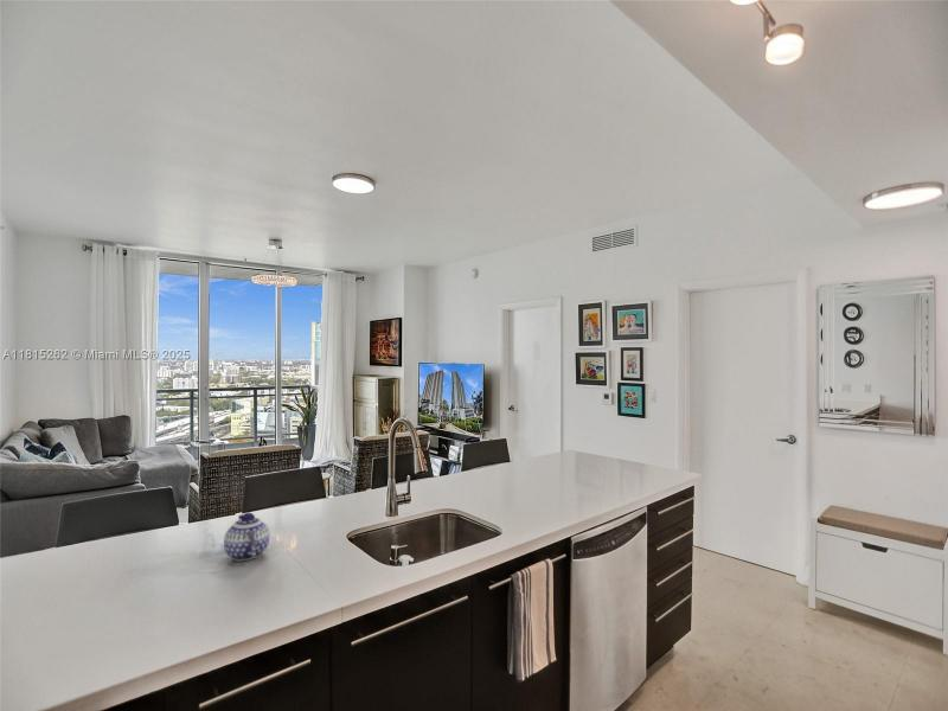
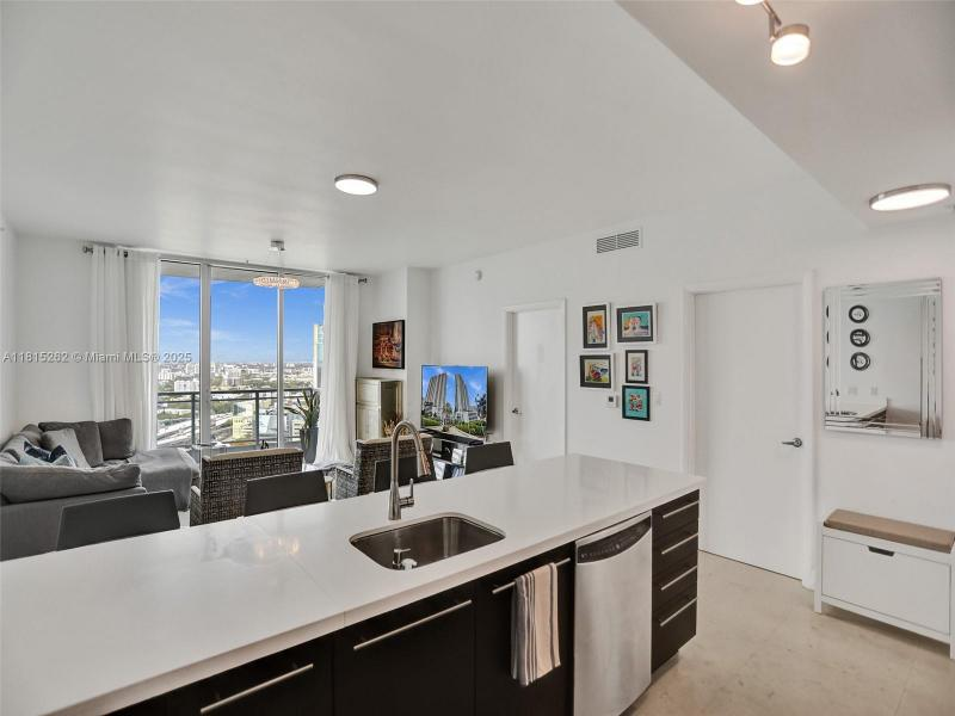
- teapot [223,512,271,562]
